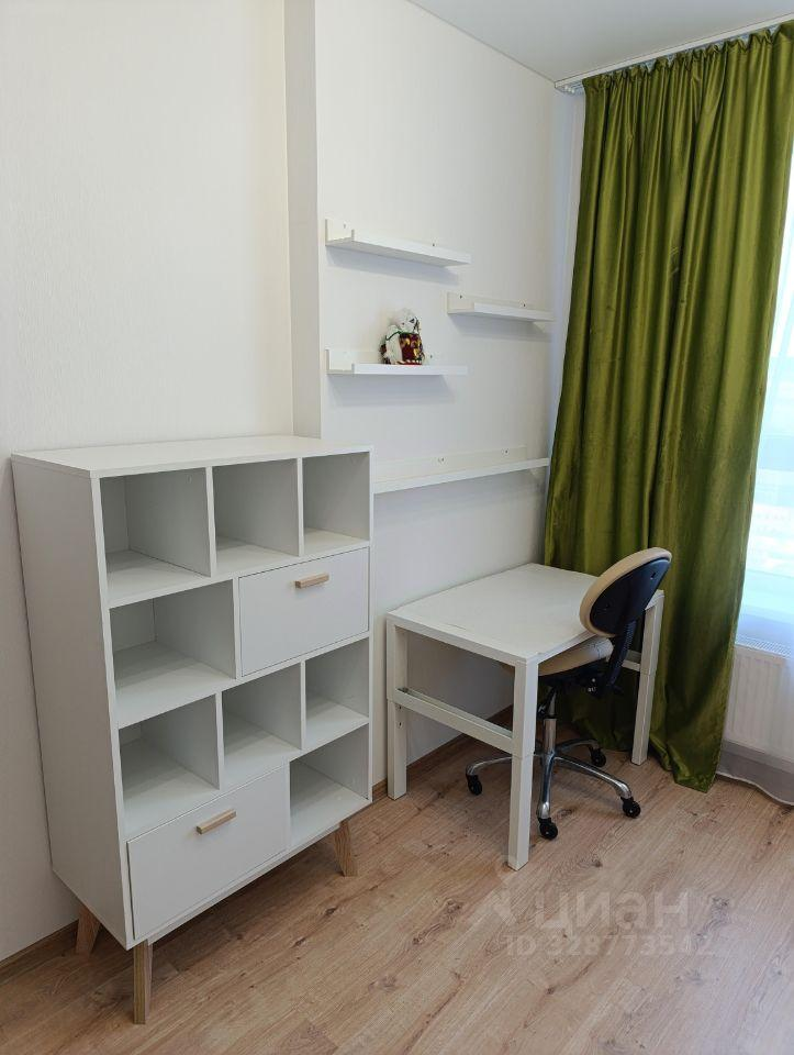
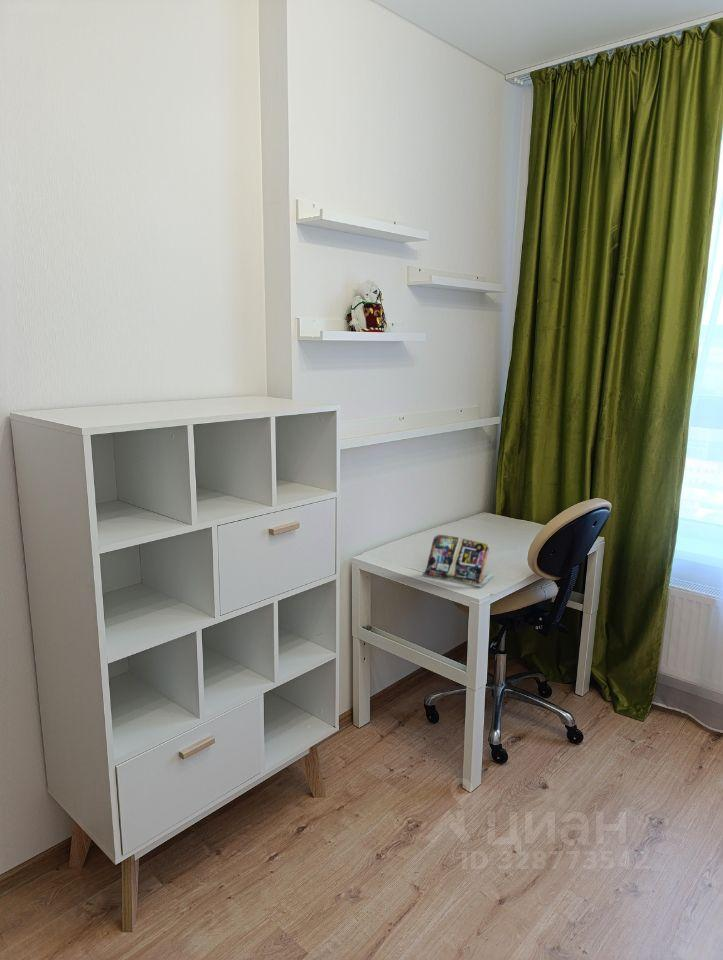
+ notebook [420,534,494,587]
